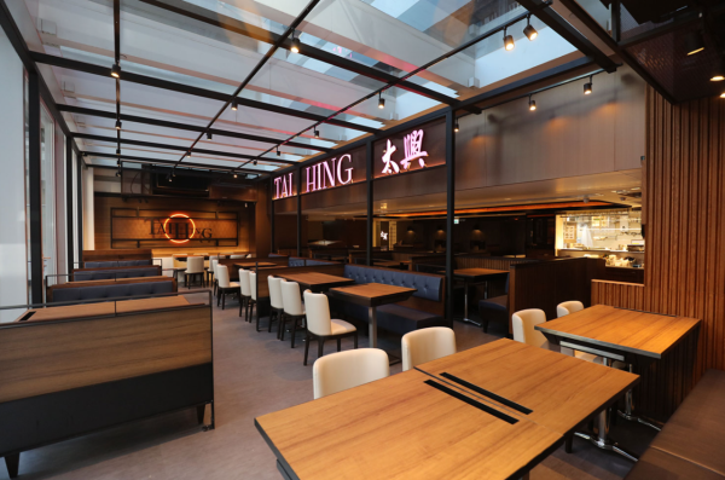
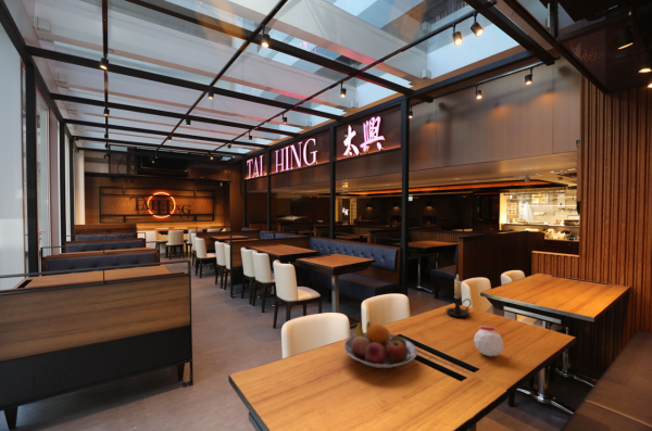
+ fruit bowl [342,320,418,369]
+ candle holder [446,274,472,318]
+ jar [473,325,504,357]
